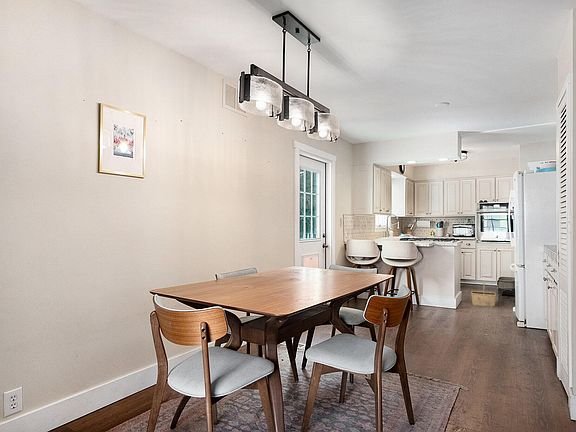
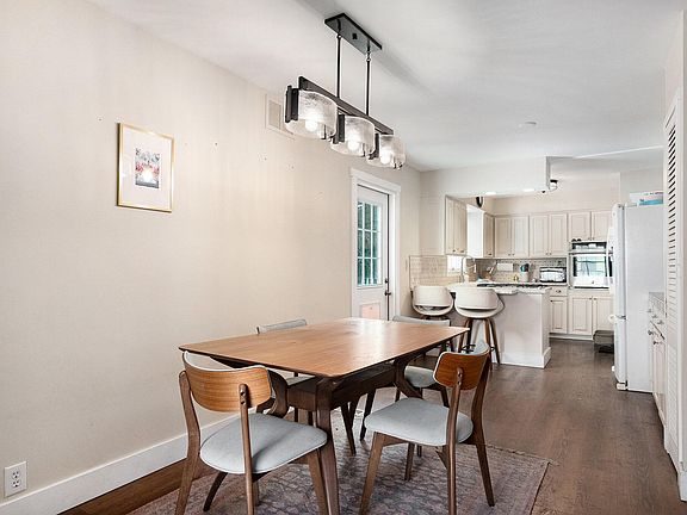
- basket [470,282,497,308]
